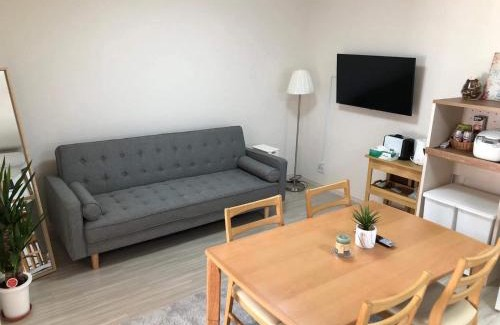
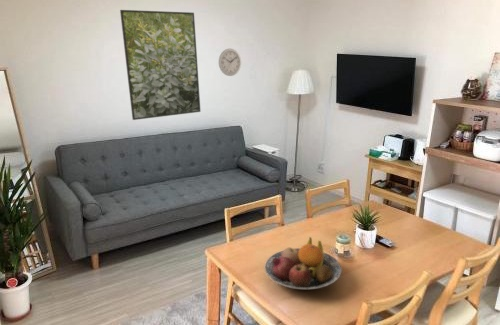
+ fruit bowl [264,236,343,290]
+ wall clock [218,48,242,77]
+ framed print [119,9,202,121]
